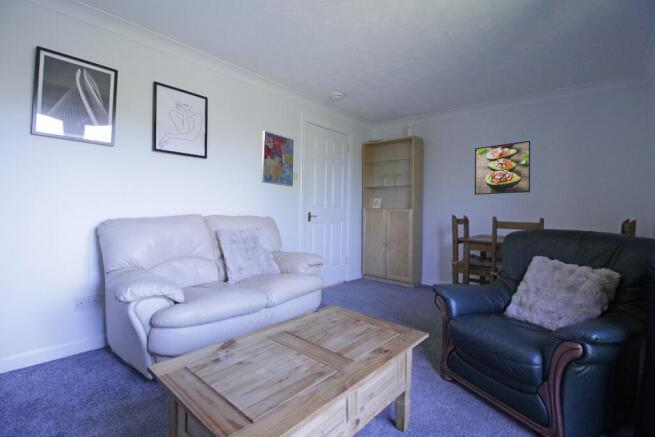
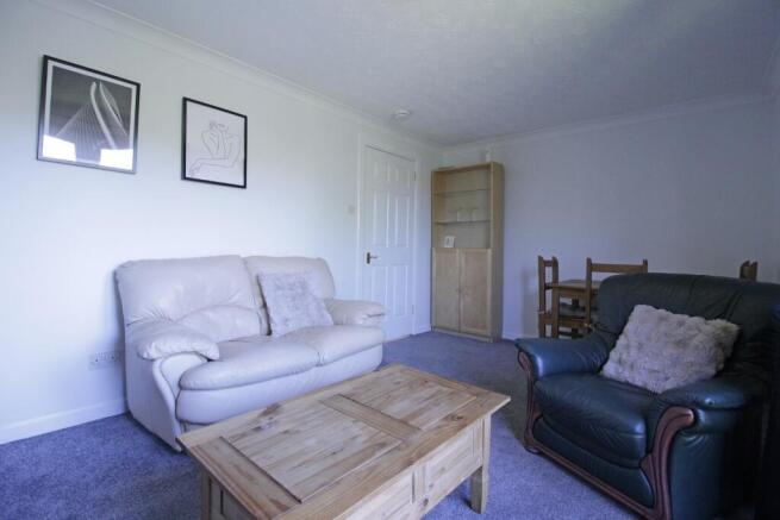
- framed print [474,140,531,196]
- wall art [261,130,295,188]
